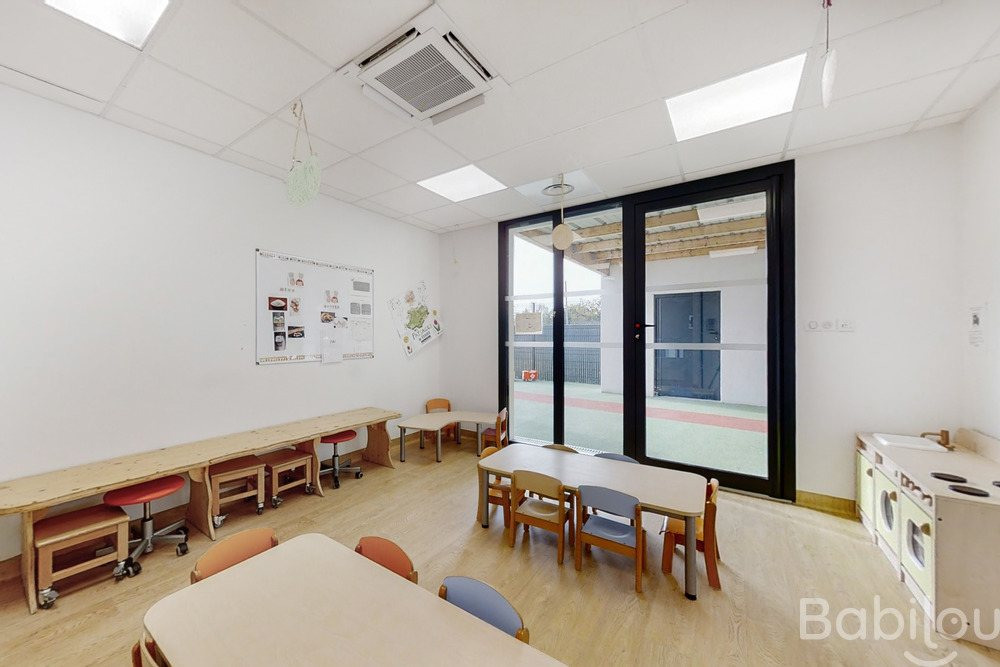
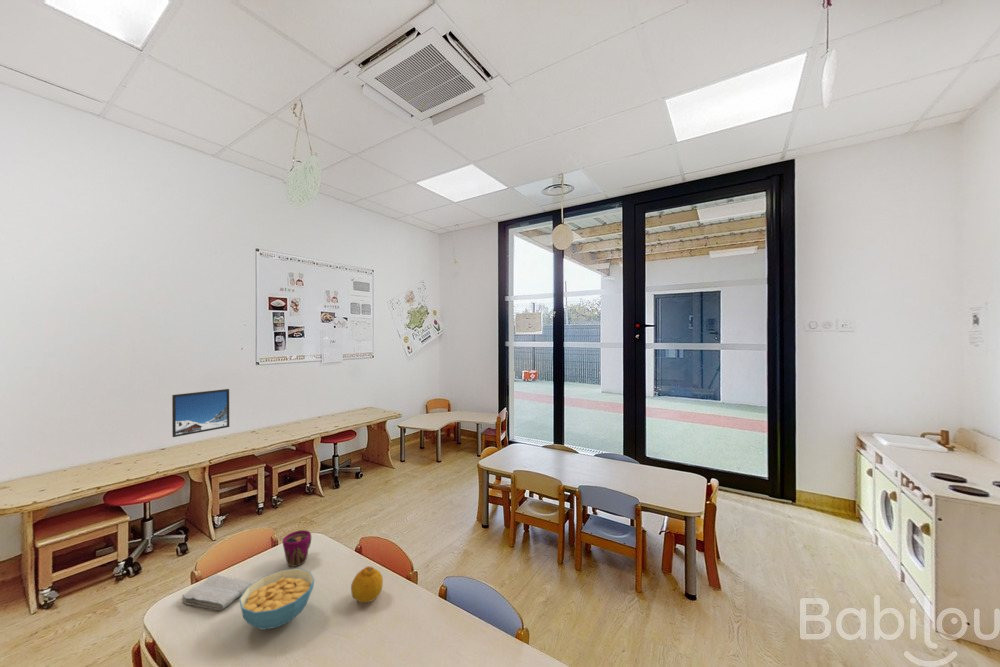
+ fruit [350,565,384,604]
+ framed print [171,388,230,438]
+ cup [281,529,312,568]
+ cereal bowl [238,567,315,631]
+ washcloth [180,574,253,611]
